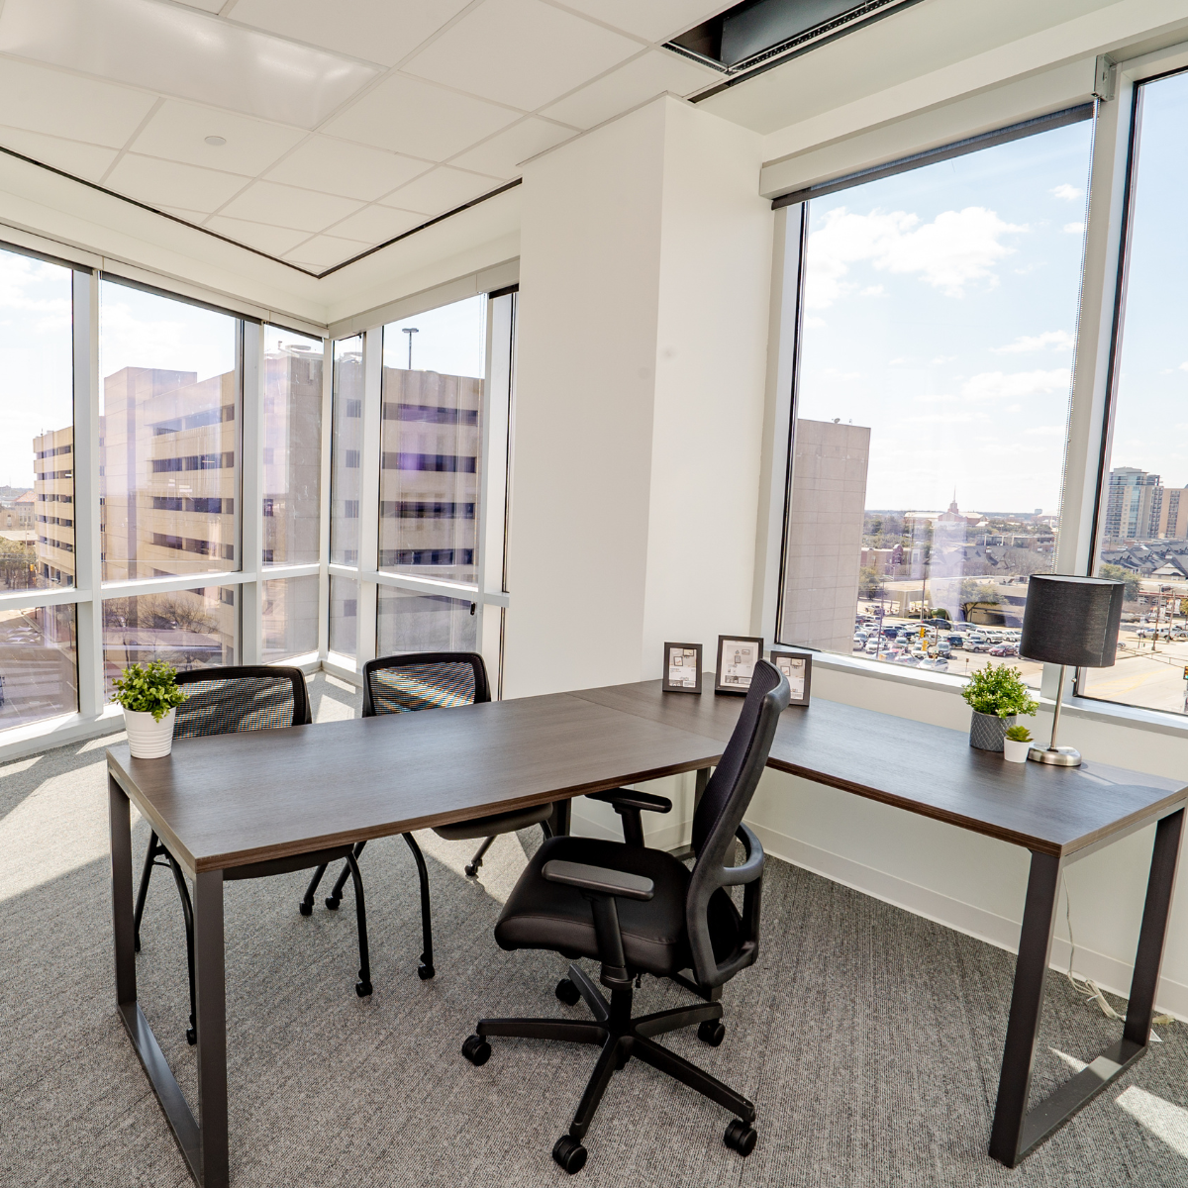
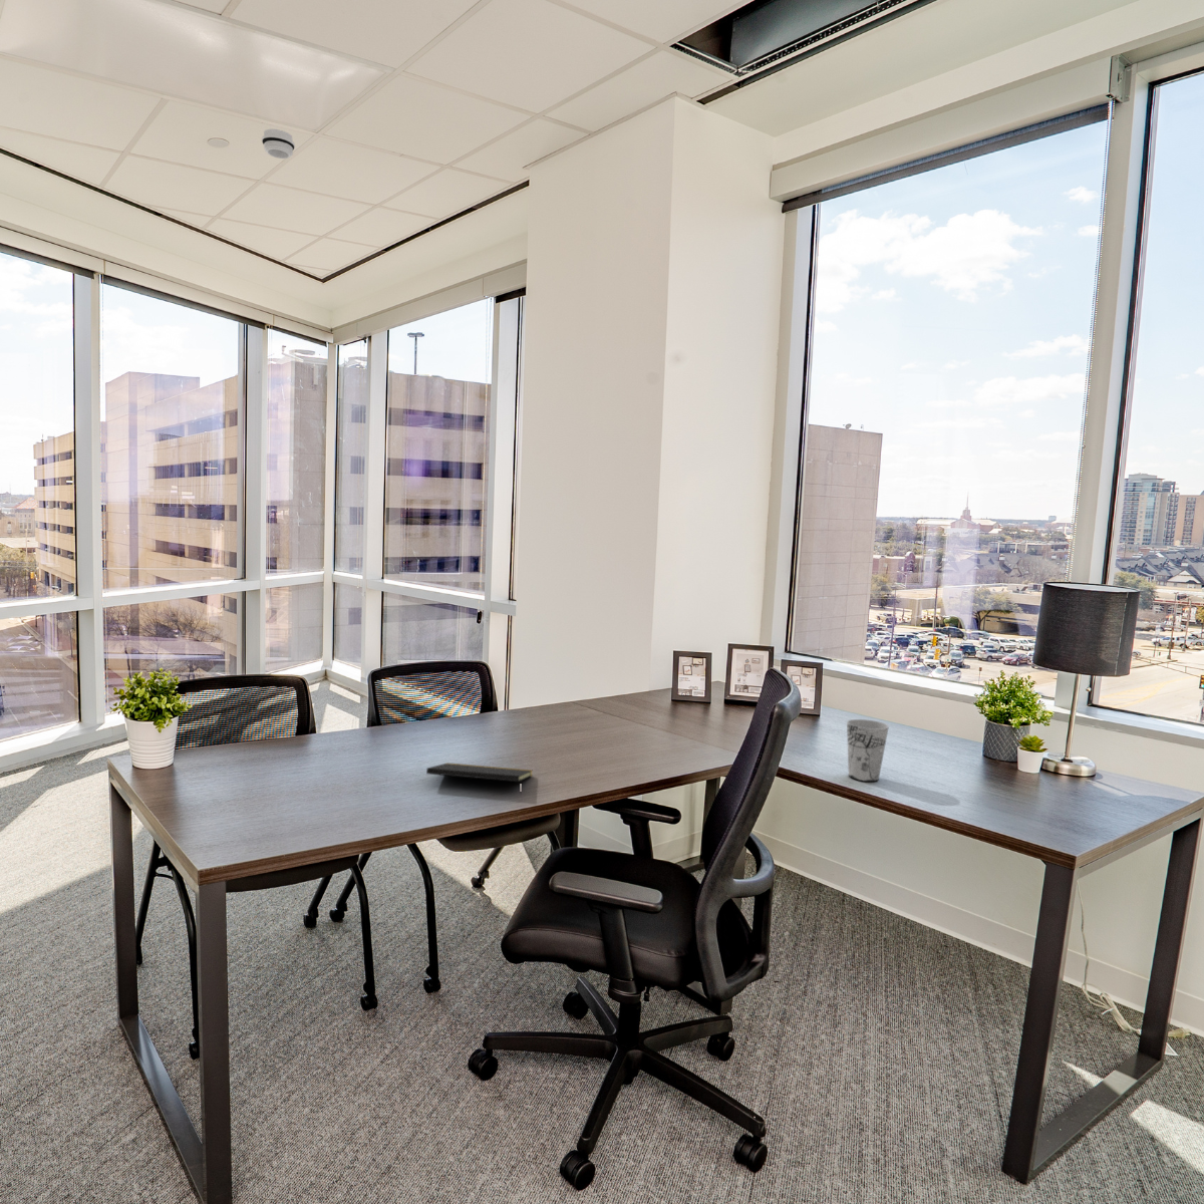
+ smoke detector [261,128,295,160]
+ notepad [426,762,534,796]
+ cup [846,719,890,783]
